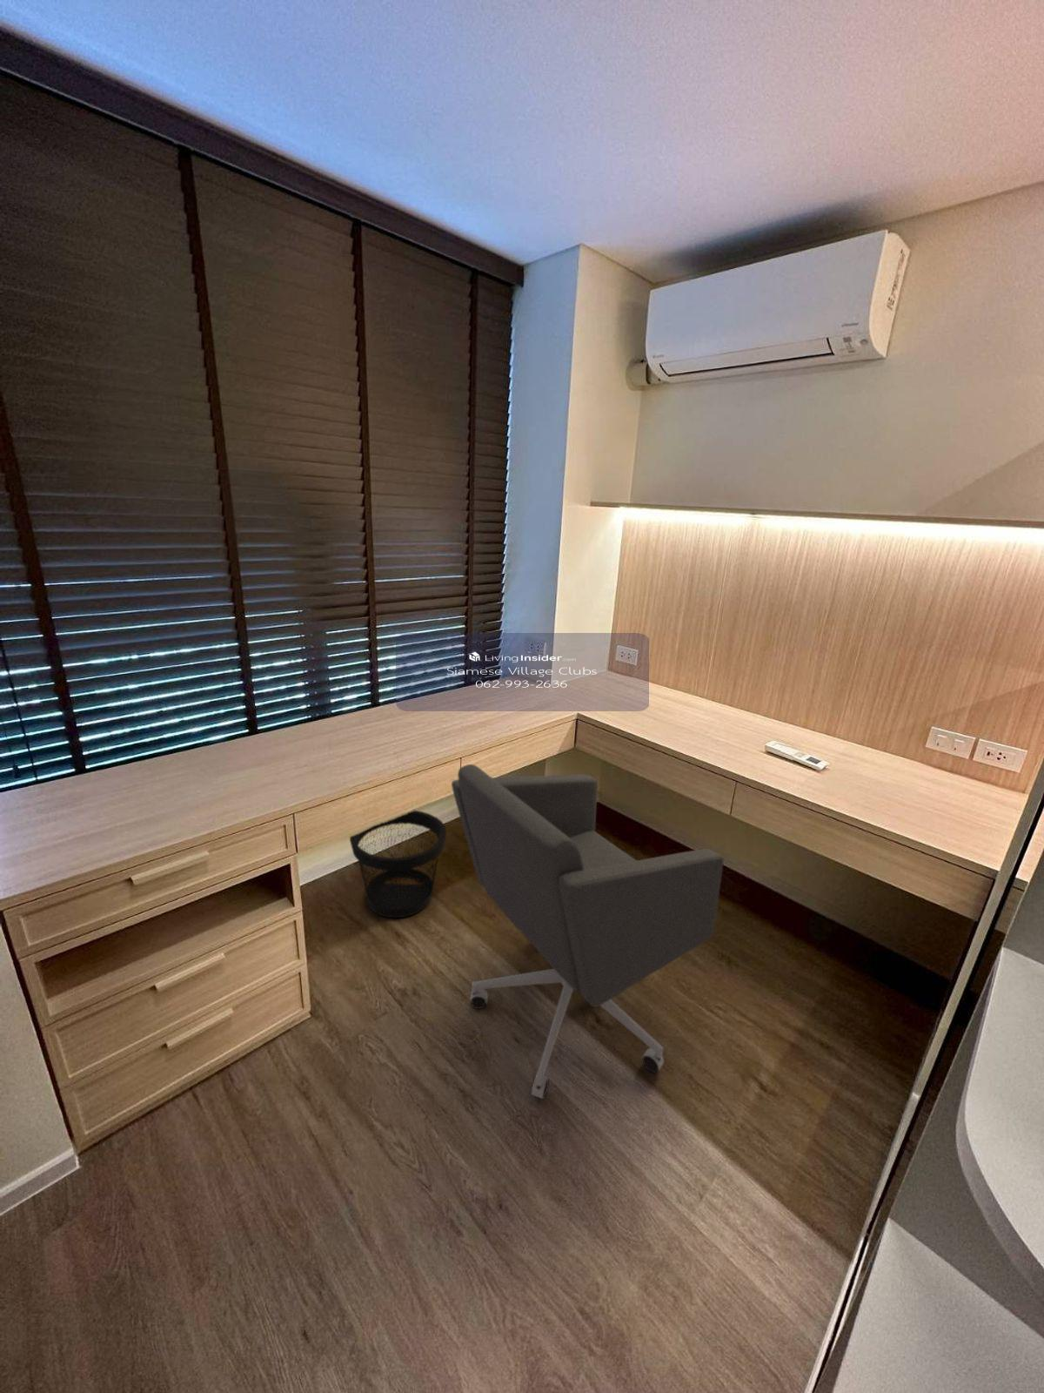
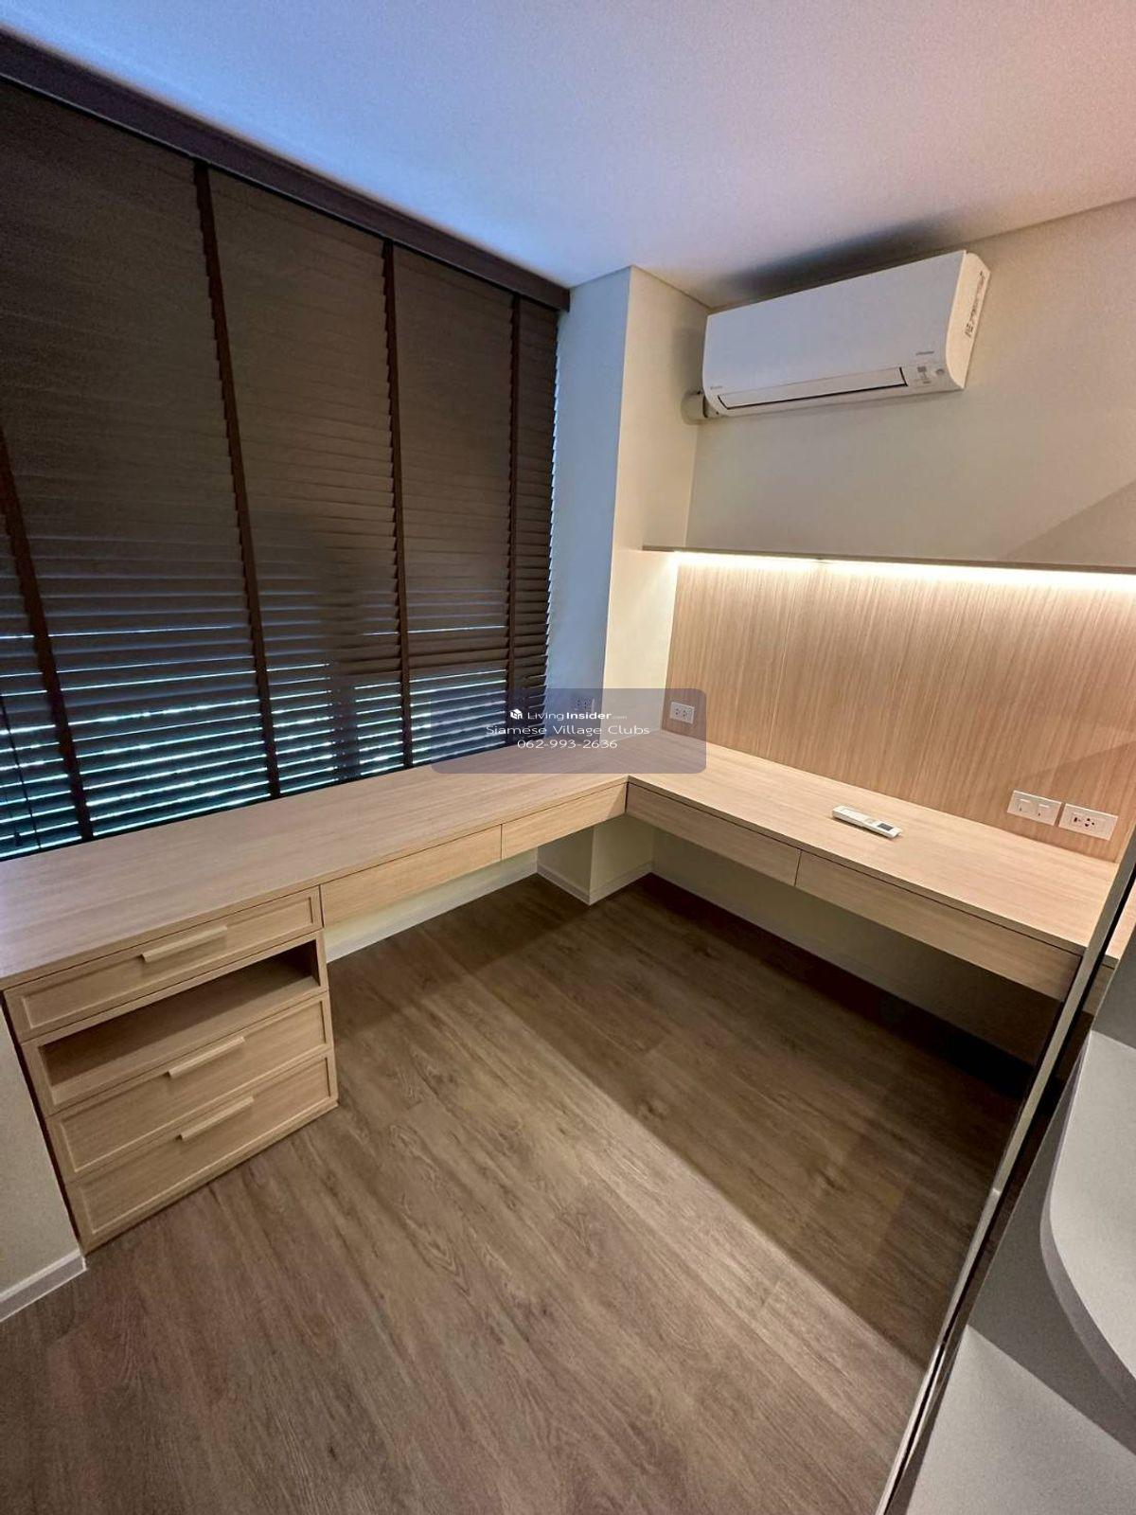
- wastebasket [349,809,447,918]
- office chair [451,763,725,1100]
